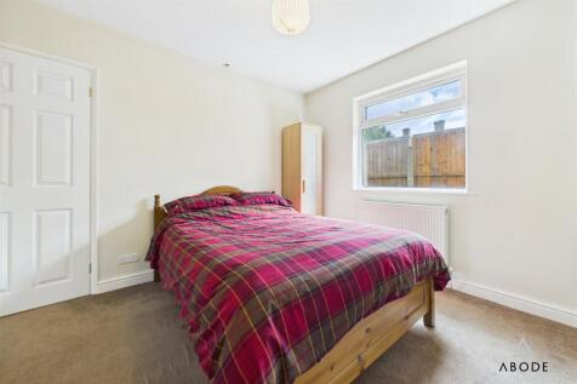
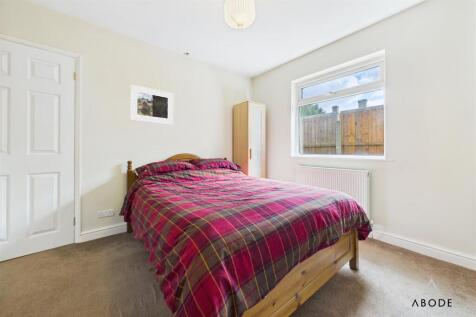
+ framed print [130,84,174,126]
